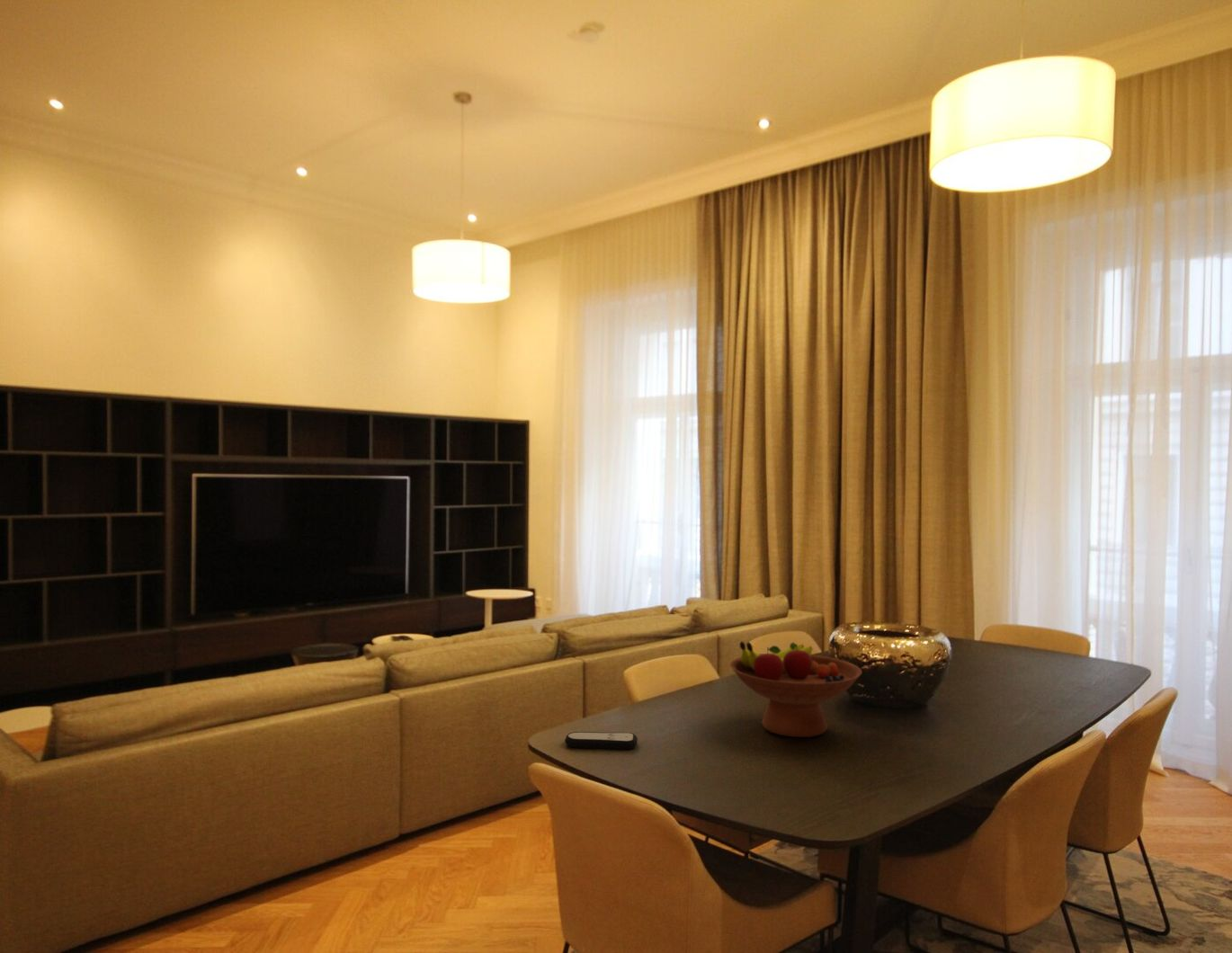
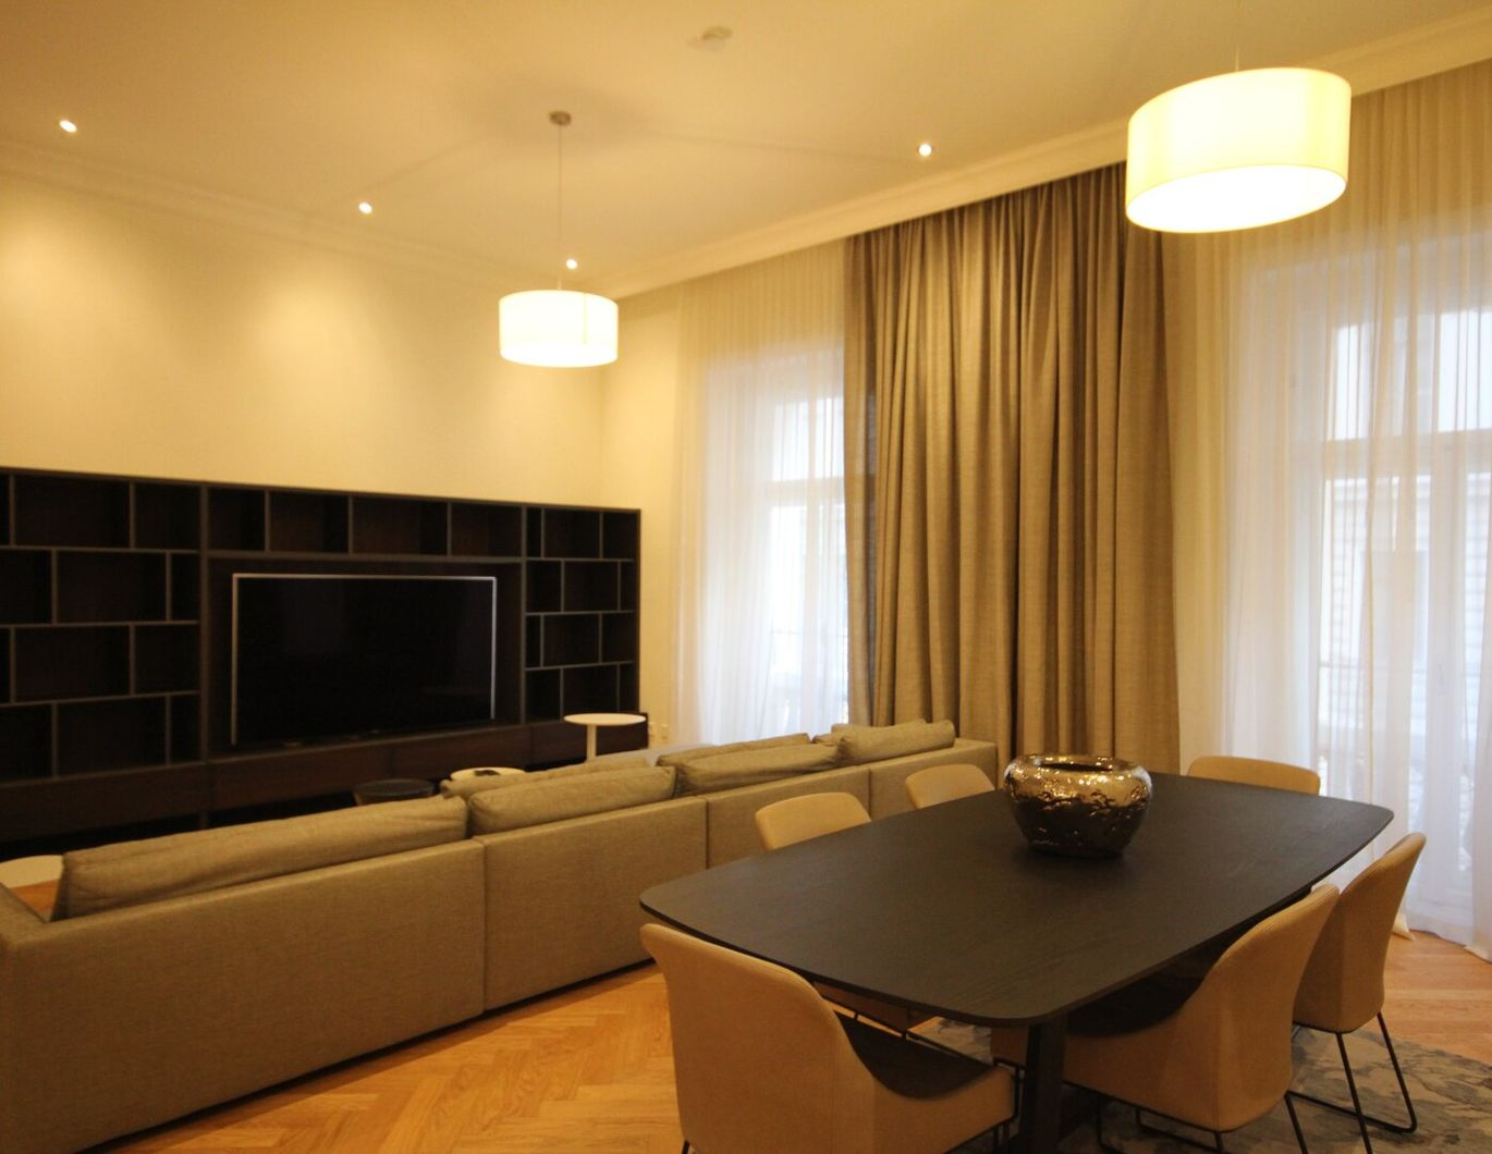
- remote control [564,731,638,751]
- fruit bowl [729,641,862,738]
